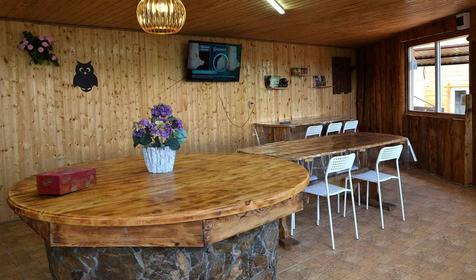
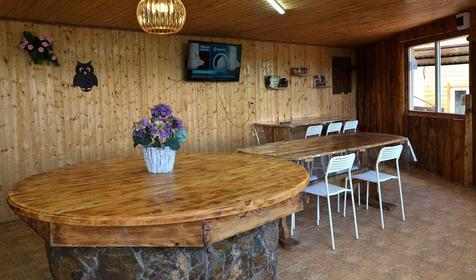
- tissue box [35,167,98,196]
